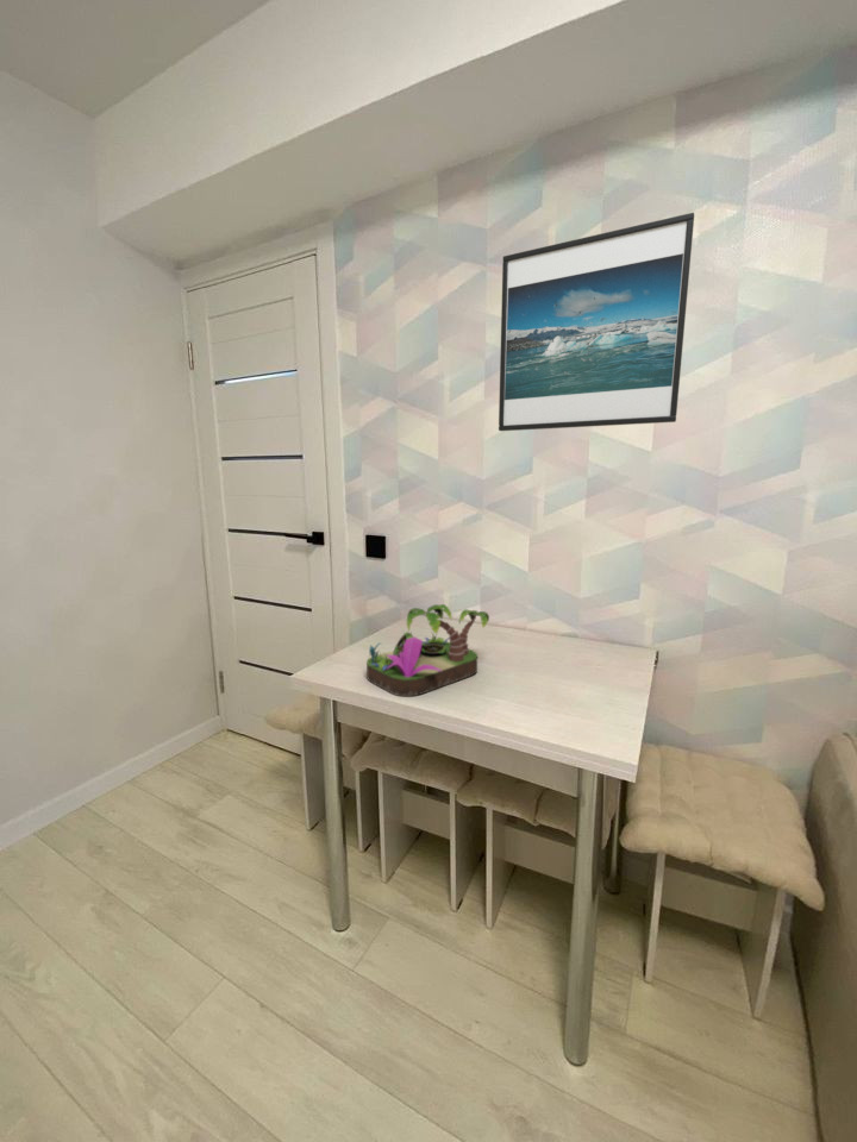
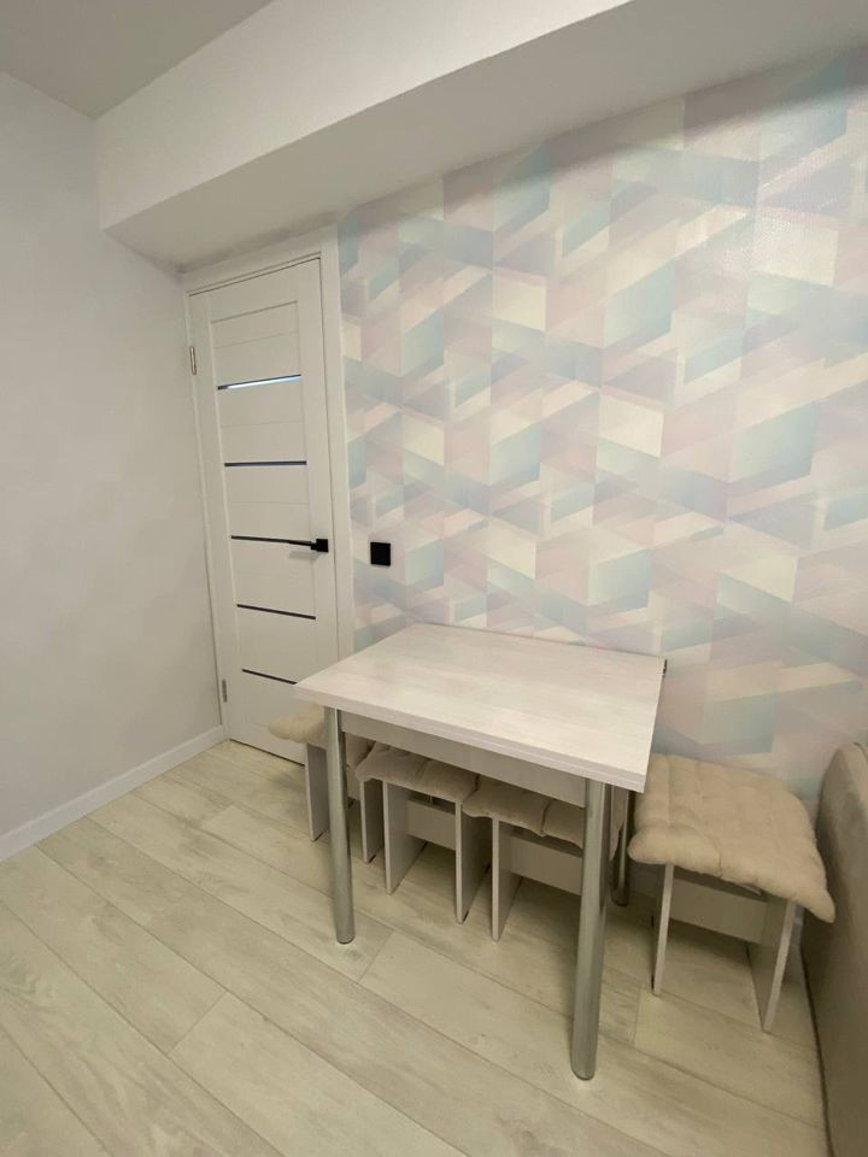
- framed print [498,212,695,432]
- plant [365,603,490,698]
